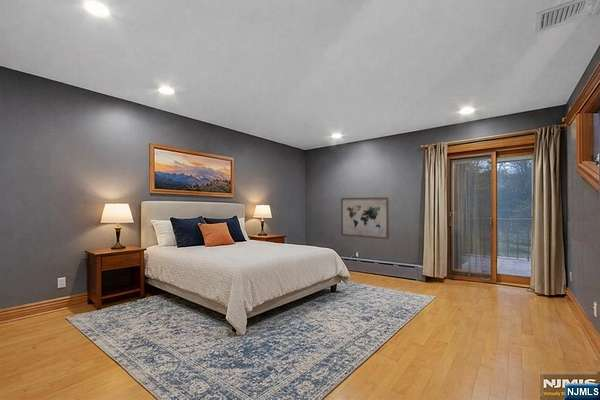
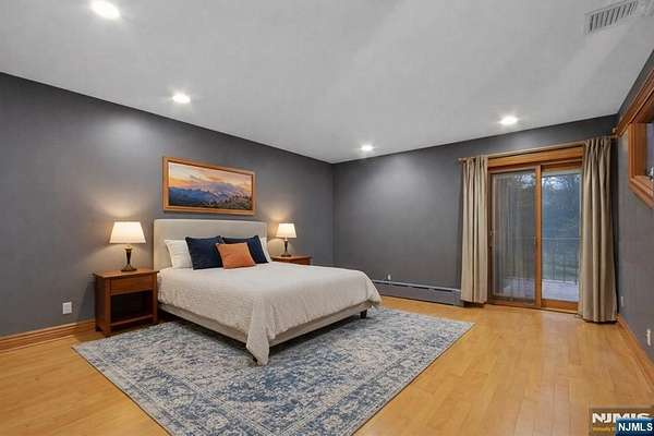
- wall art [340,196,390,240]
